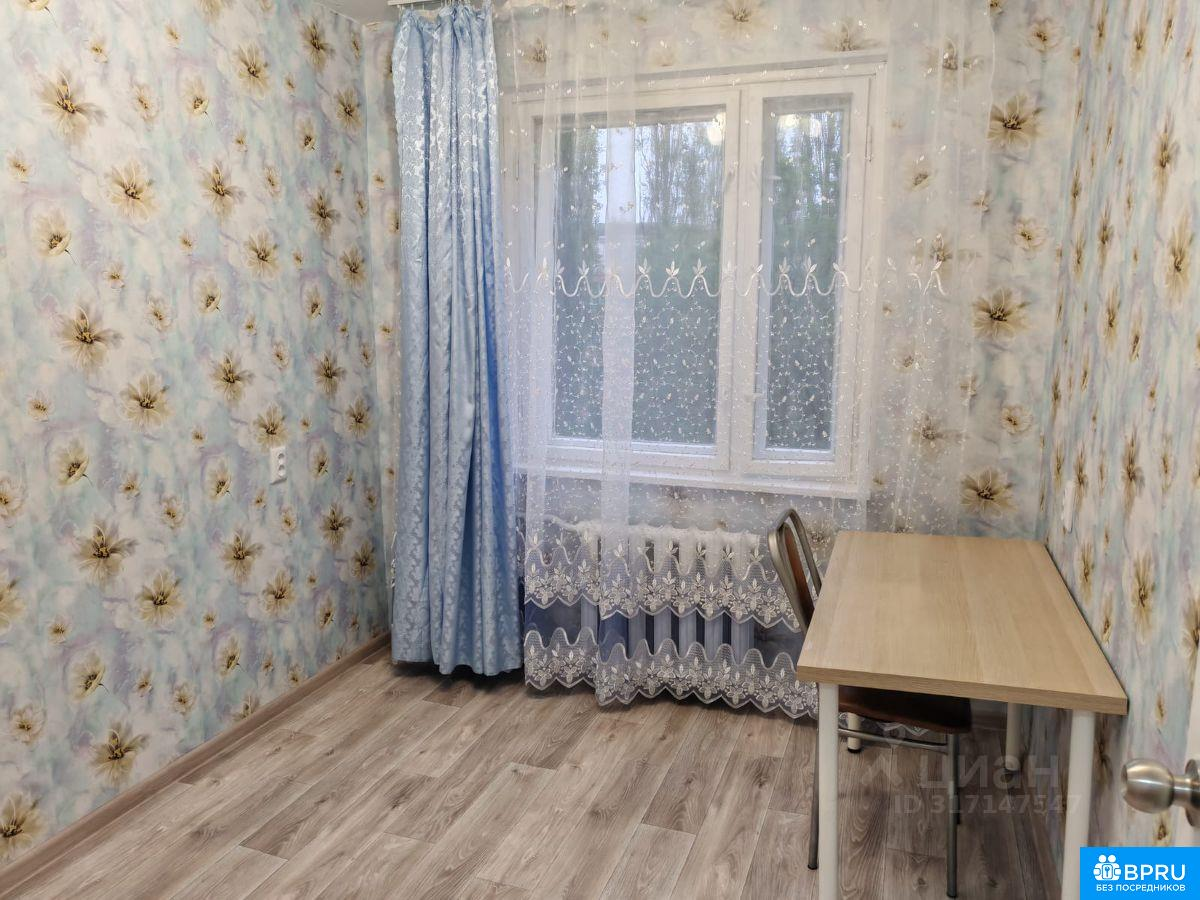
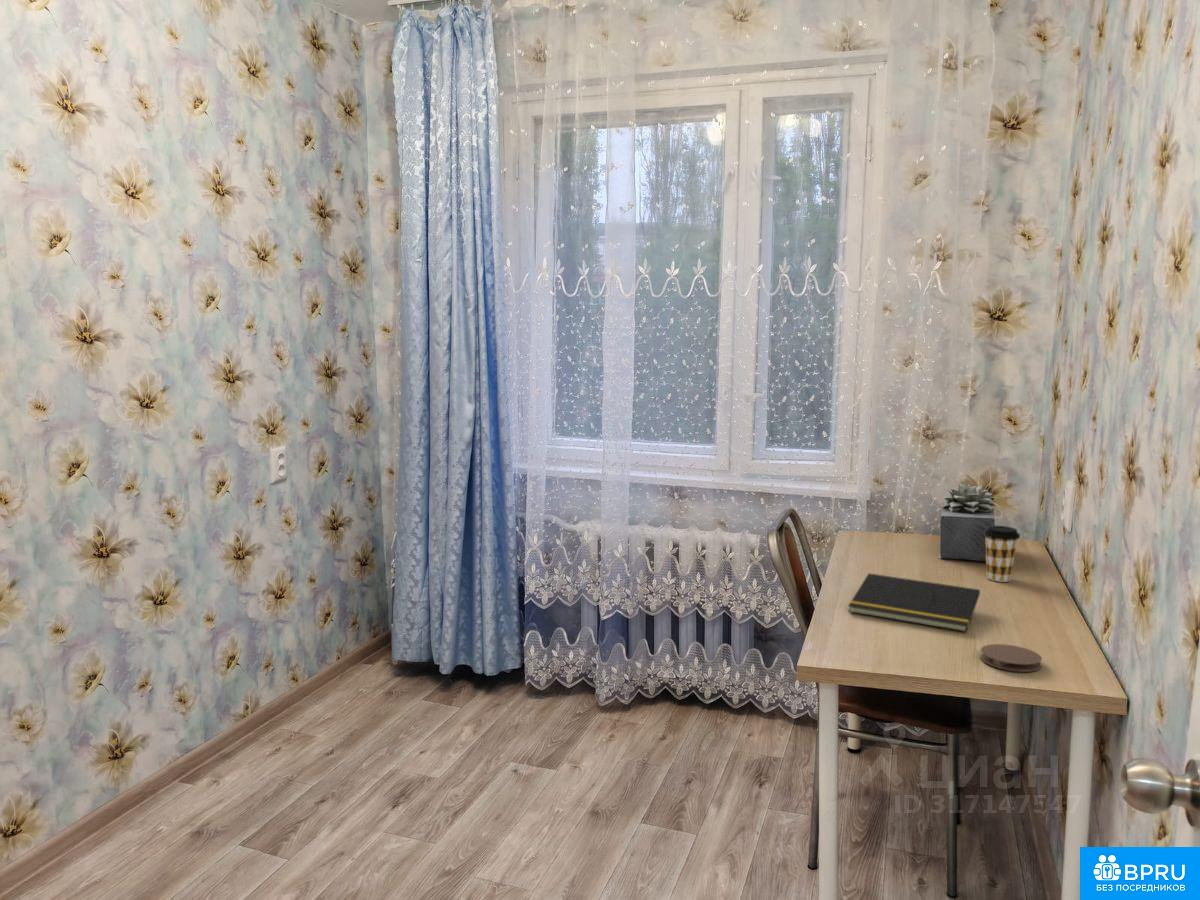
+ coaster [979,643,1043,673]
+ notepad [847,572,981,633]
+ coffee cup [984,525,1021,583]
+ succulent plant [937,482,996,562]
